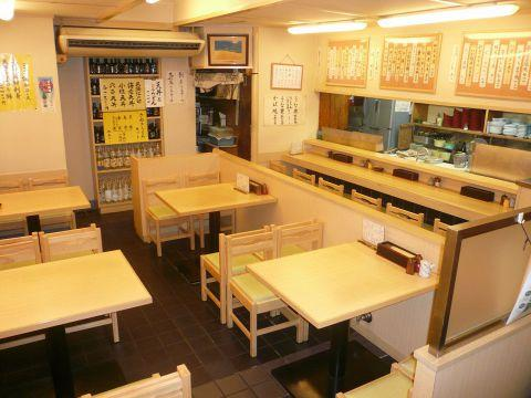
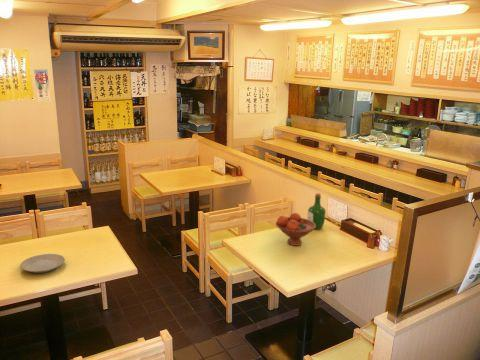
+ wine bottle [307,192,327,230]
+ fruit bowl [275,212,316,247]
+ plate [19,253,66,274]
